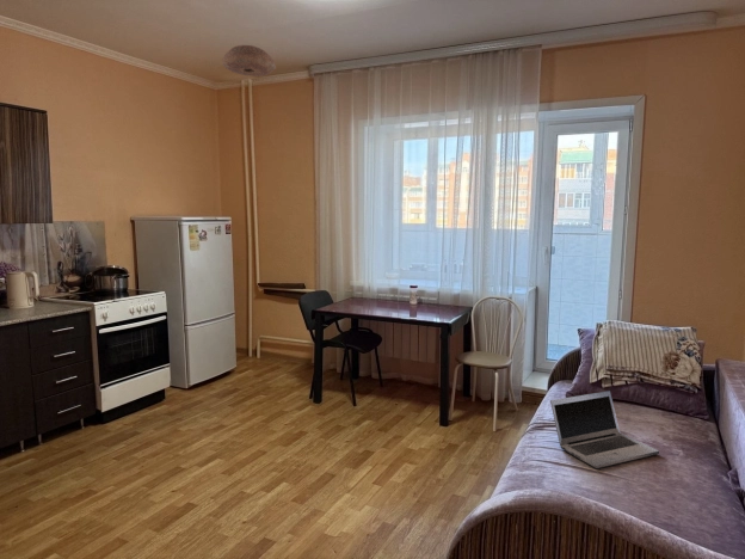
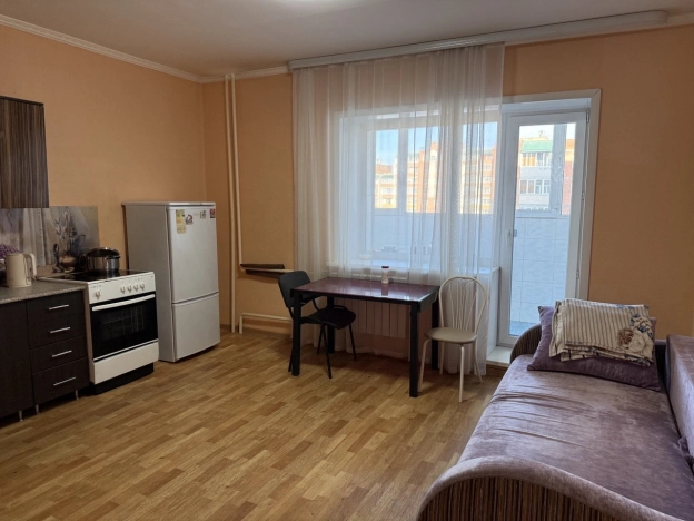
- ceiling light [221,44,277,78]
- laptop [549,389,660,469]
